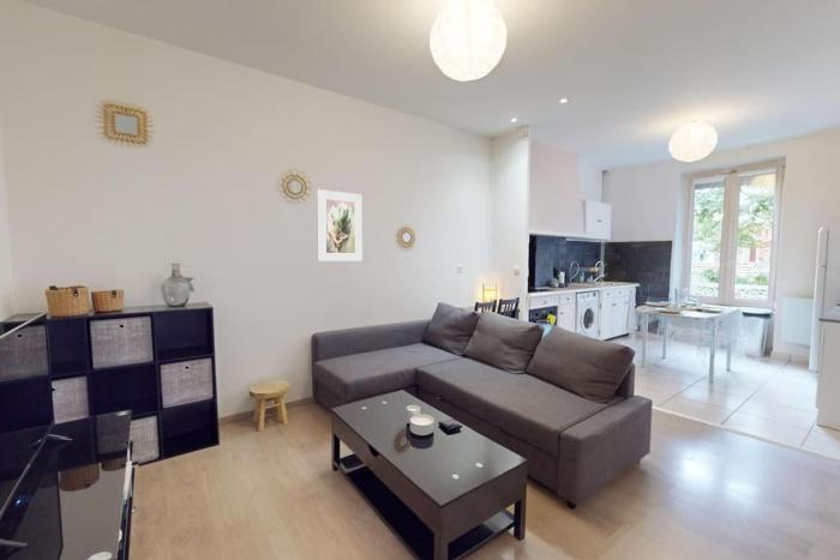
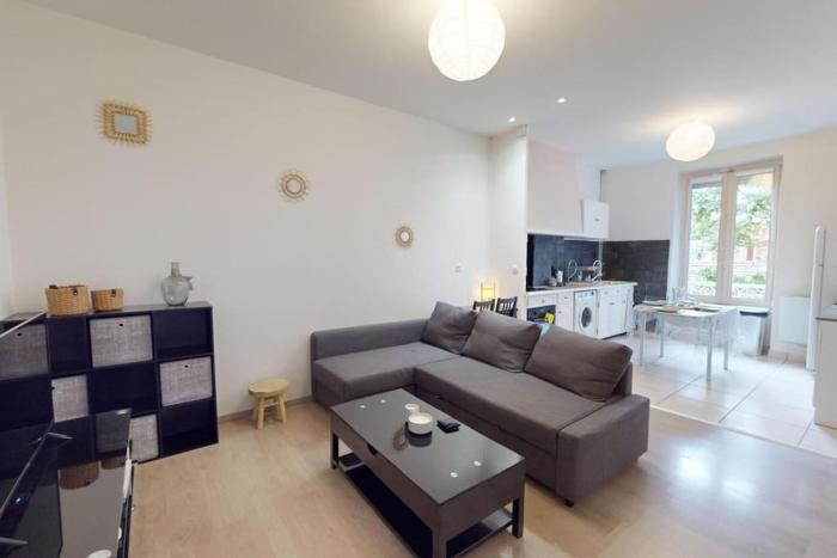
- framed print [316,188,364,263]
